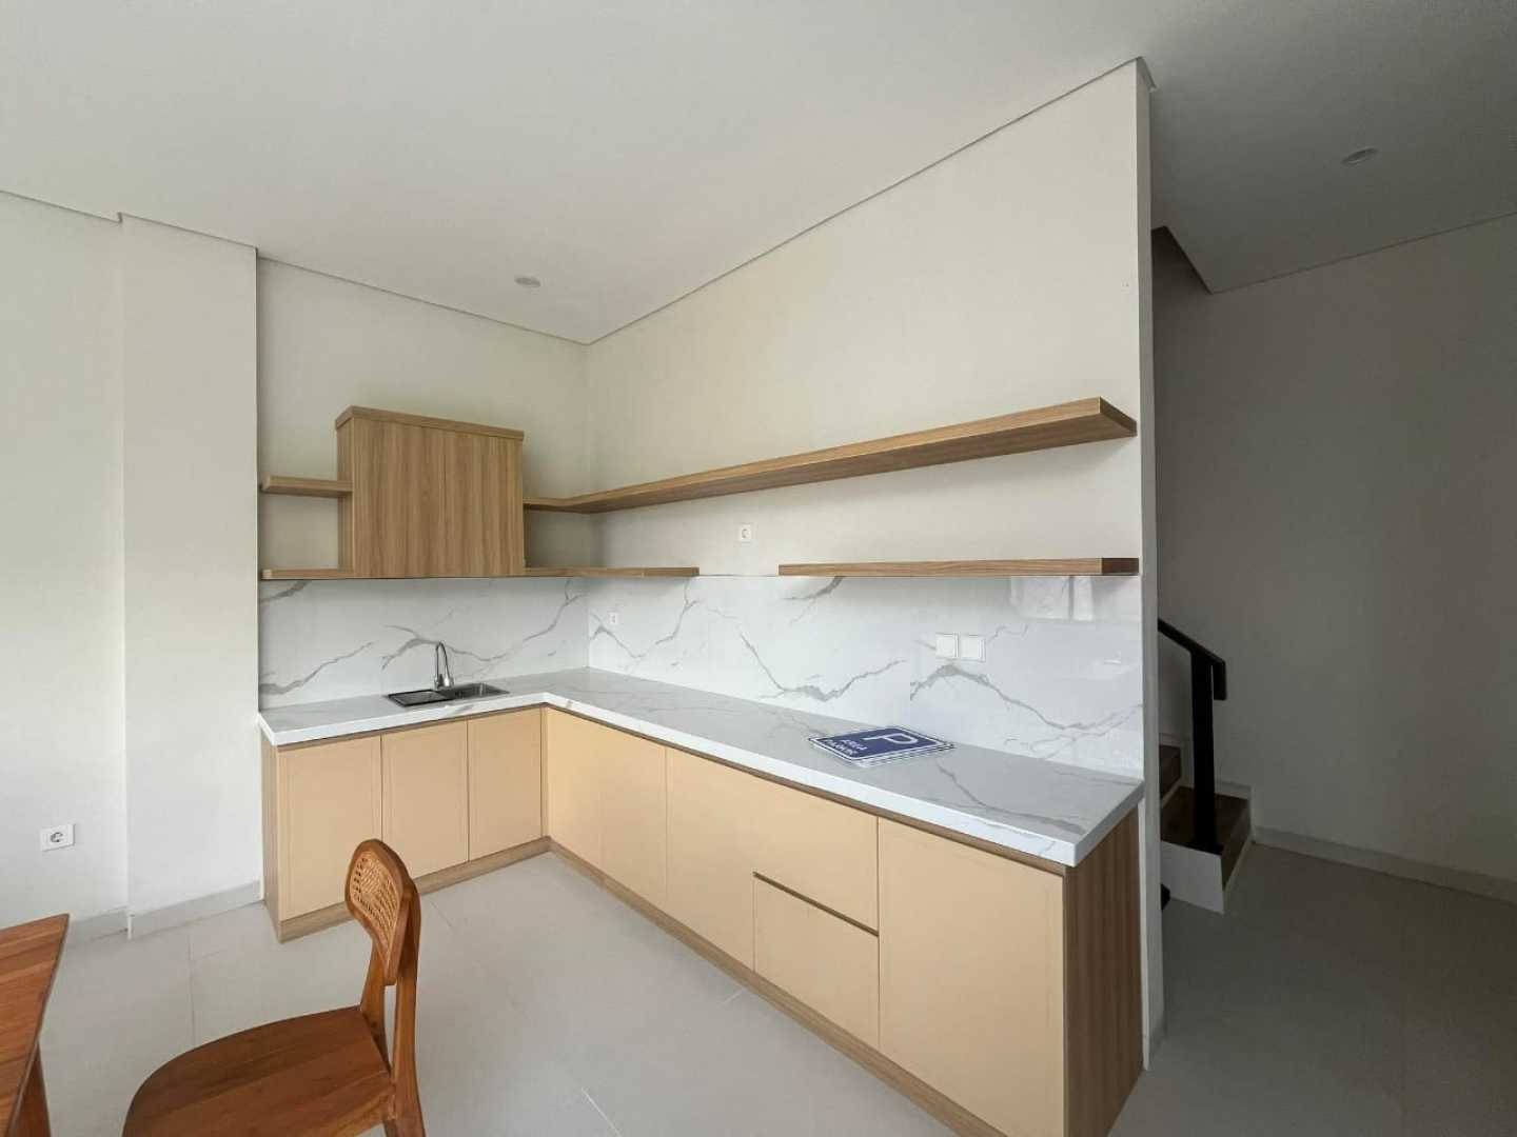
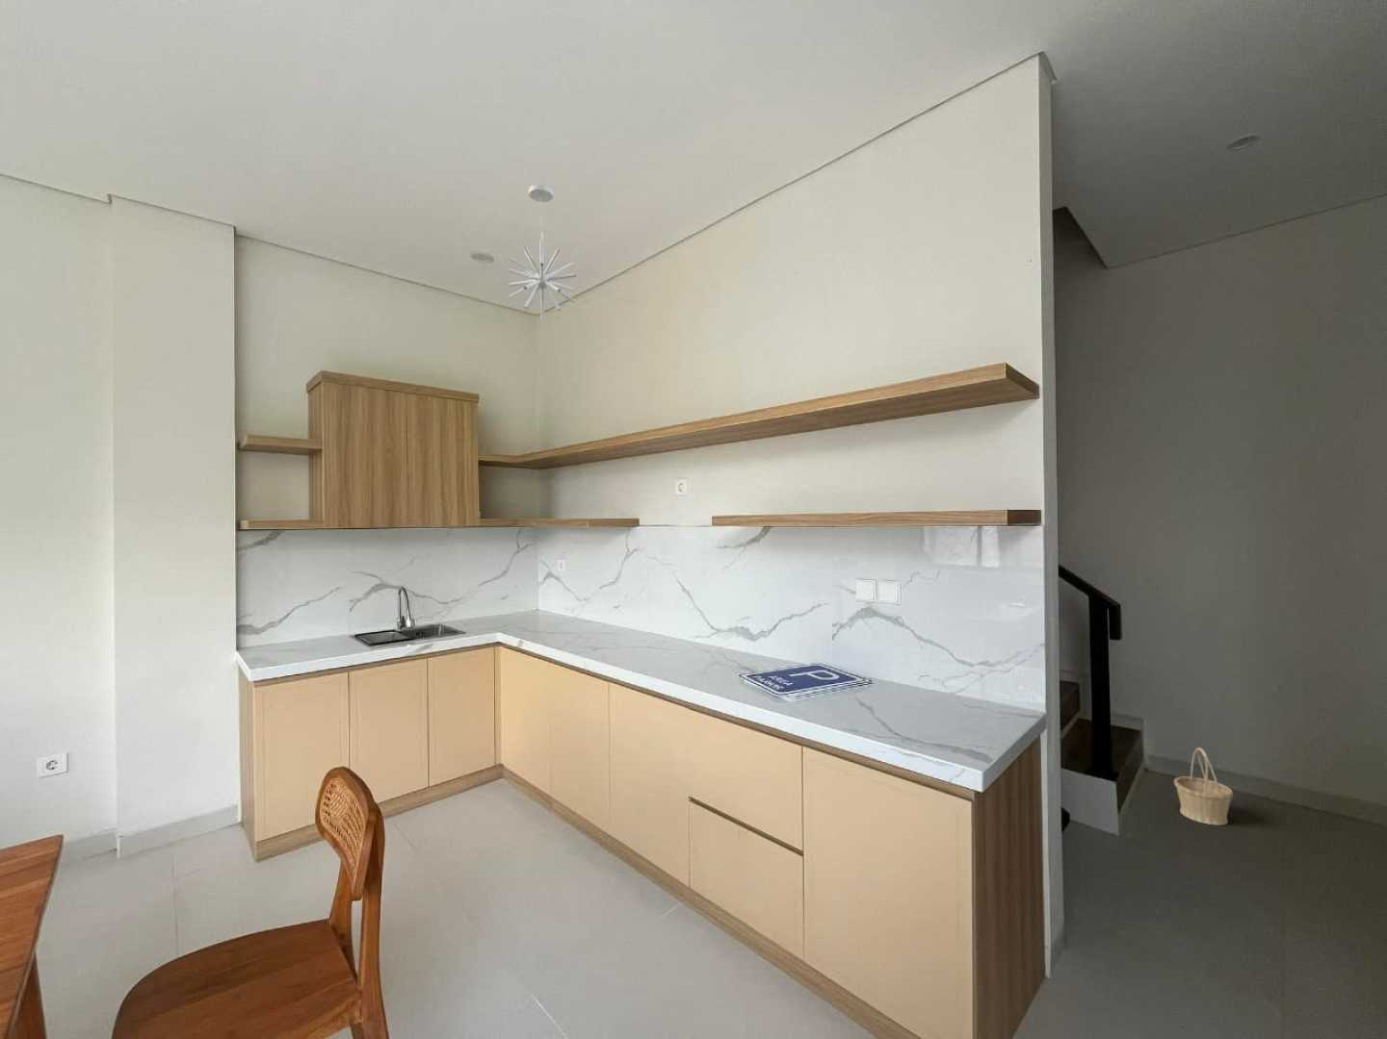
+ pendant light [506,183,577,320]
+ basket [1173,747,1234,826]
